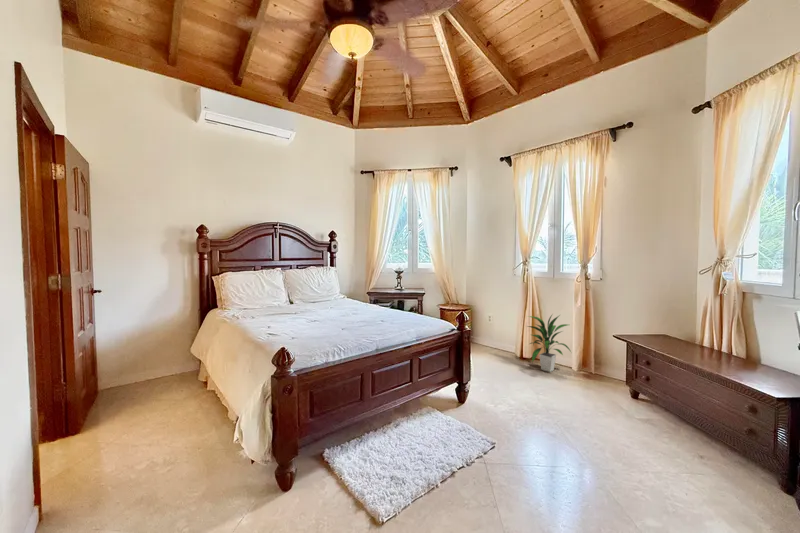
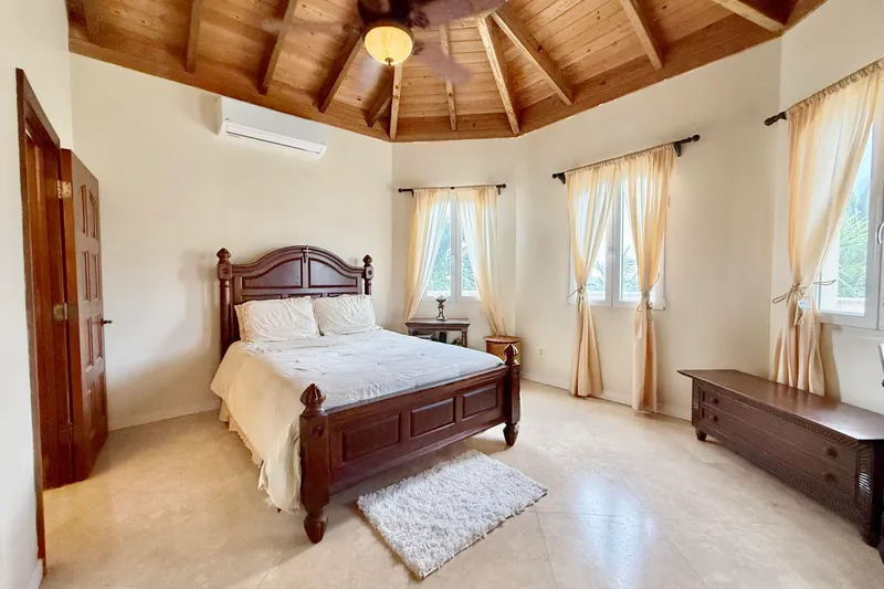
- indoor plant [526,313,572,373]
